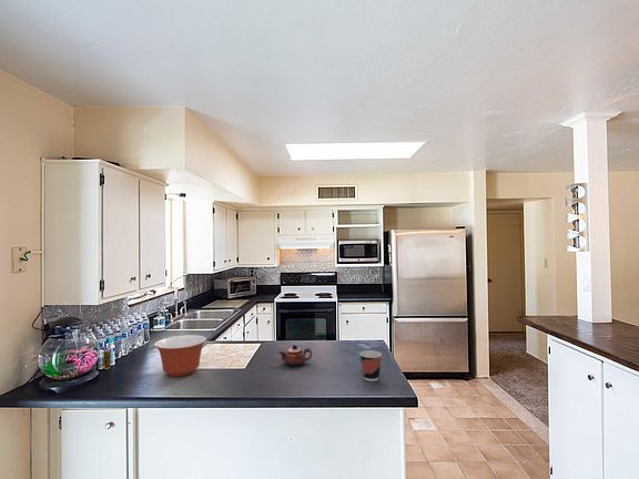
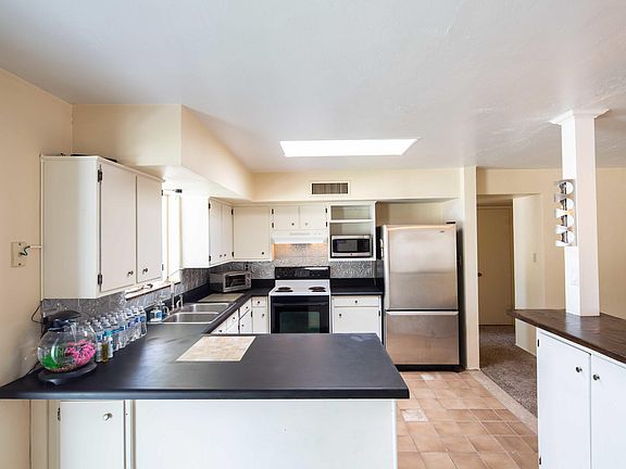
- teapot [278,344,313,367]
- mixing bowl [154,334,207,377]
- cup [359,349,383,383]
